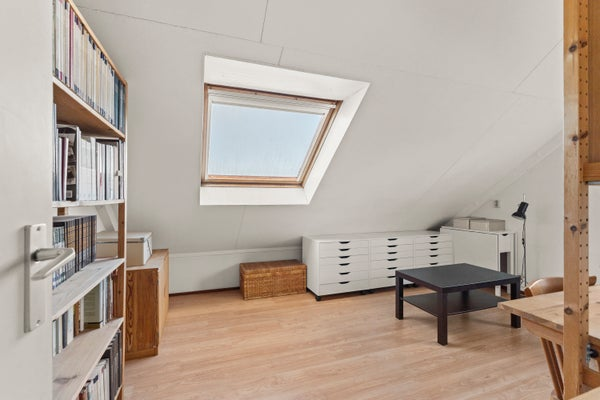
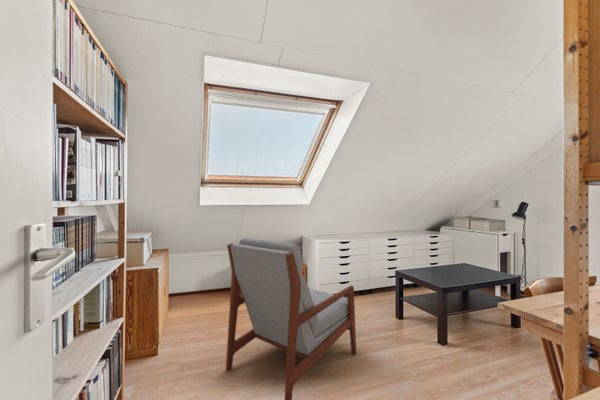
+ armchair [225,237,357,400]
